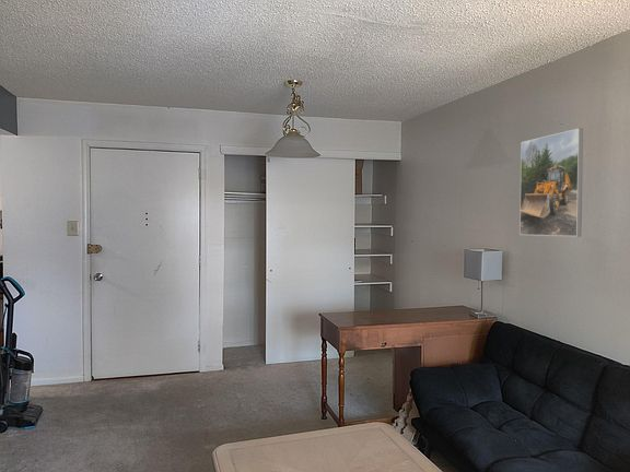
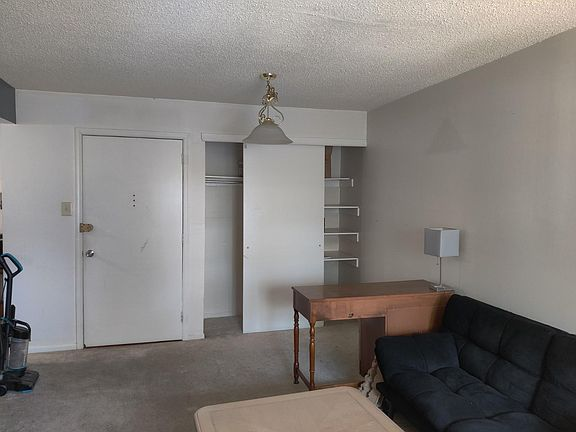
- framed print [518,127,584,237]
